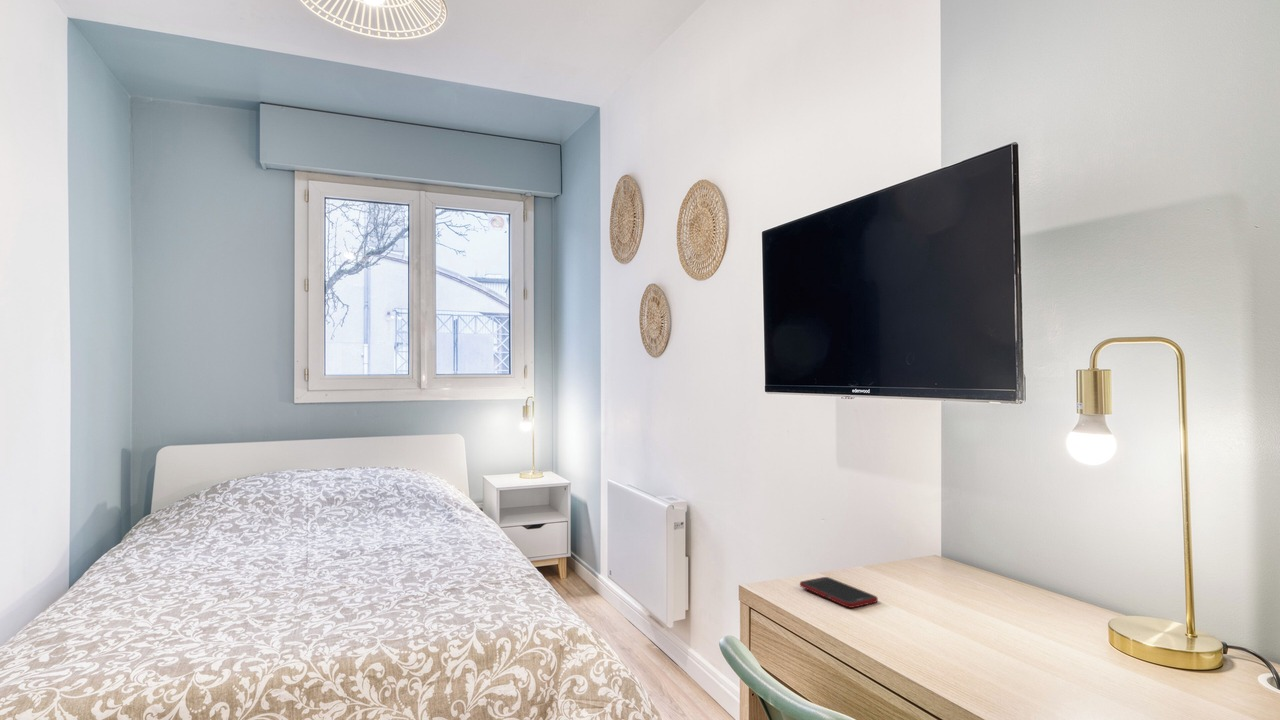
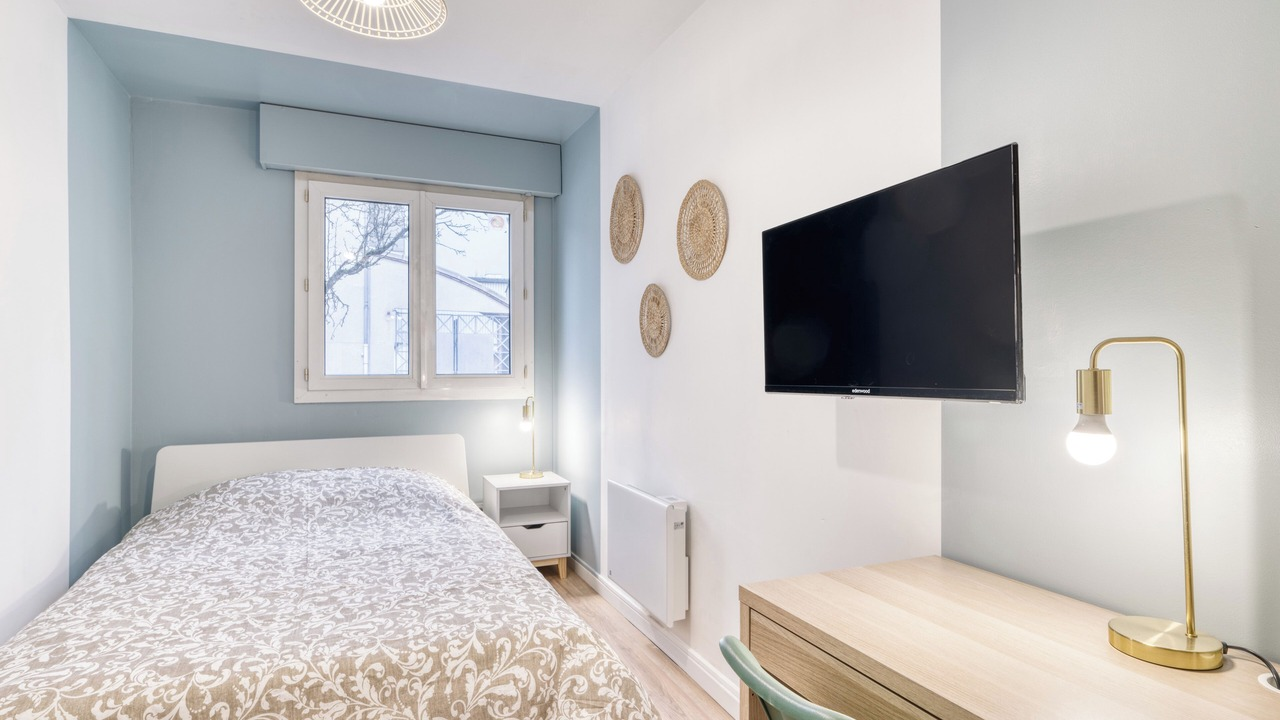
- cell phone [799,576,879,609]
